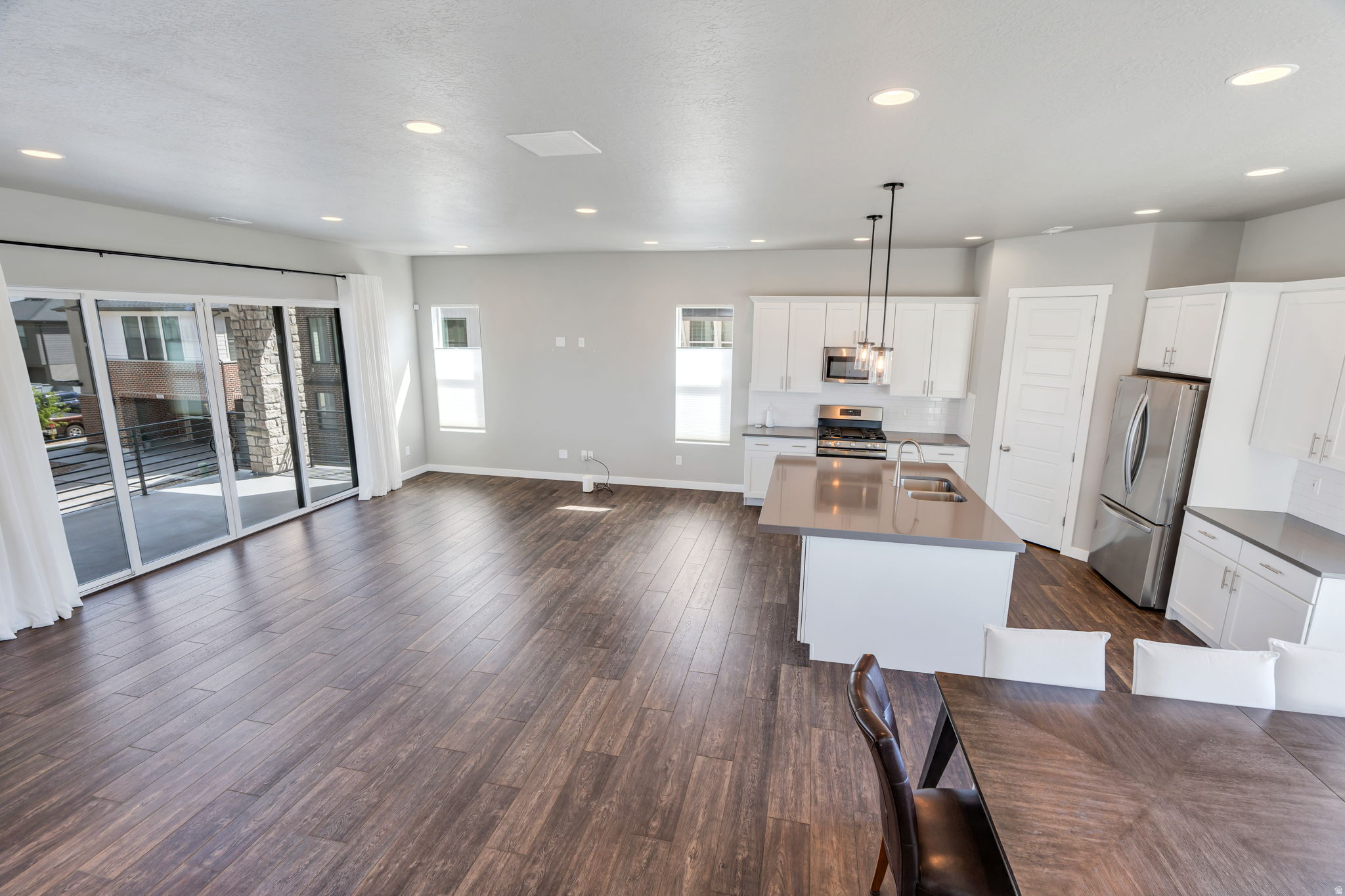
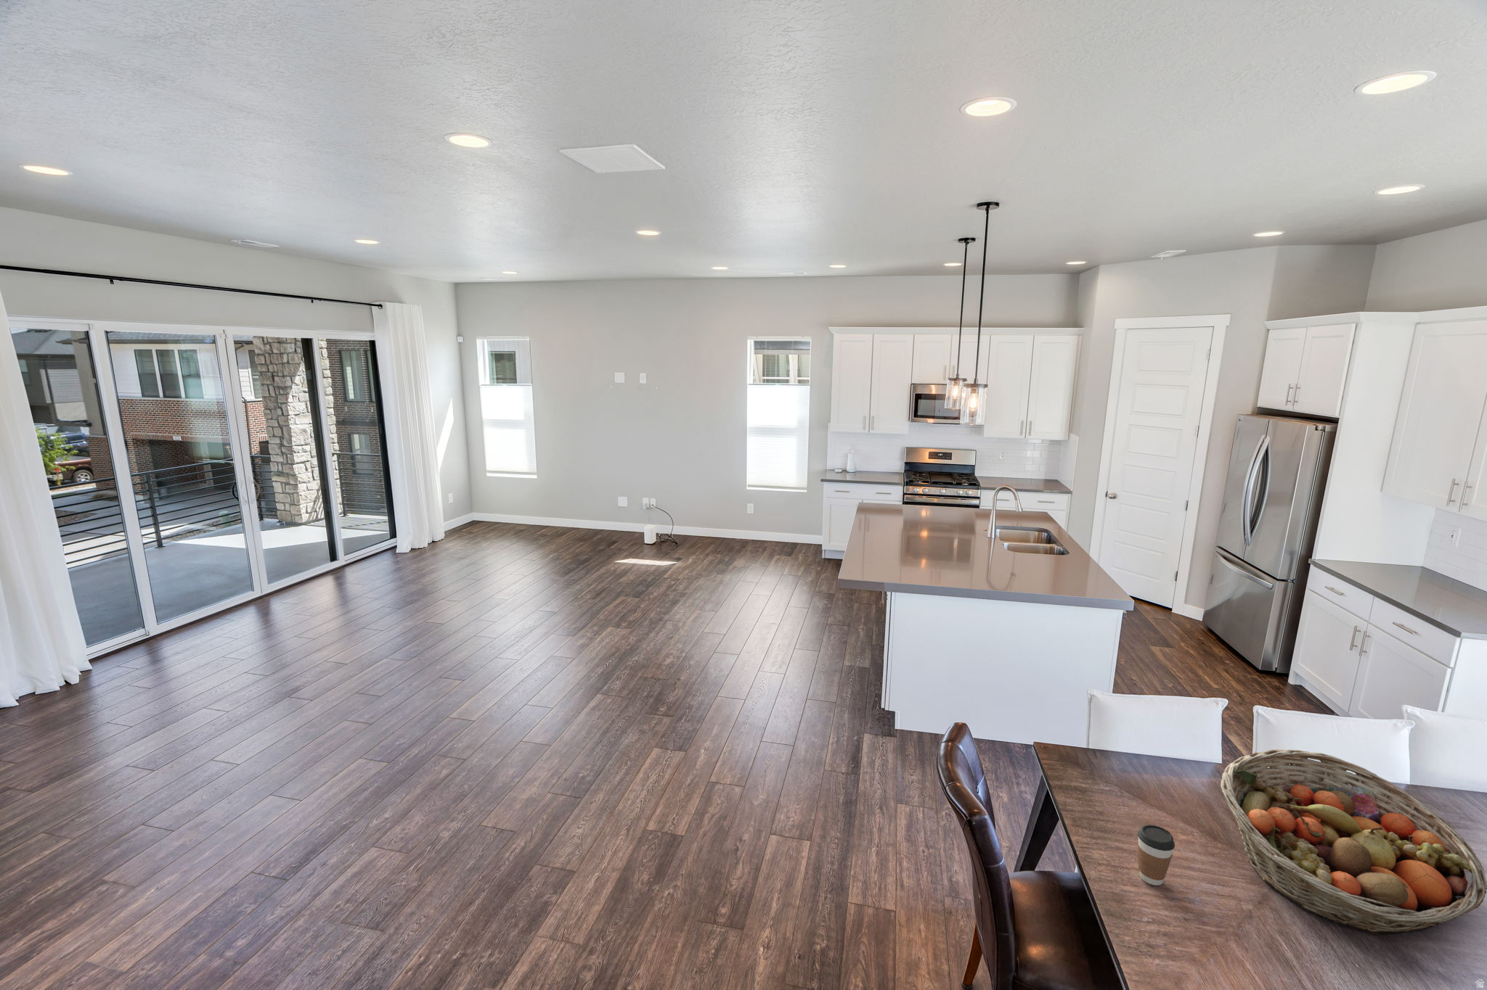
+ coffee cup [1137,824,1175,886]
+ fruit basket [1219,748,1487,936]
